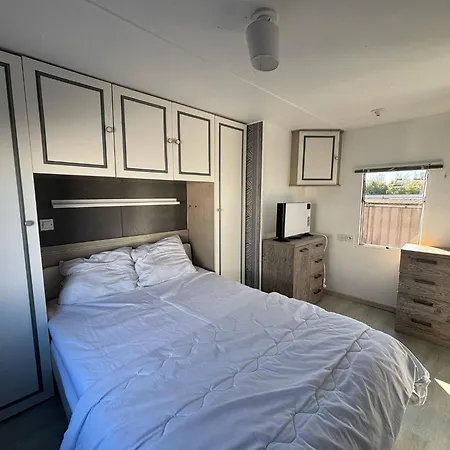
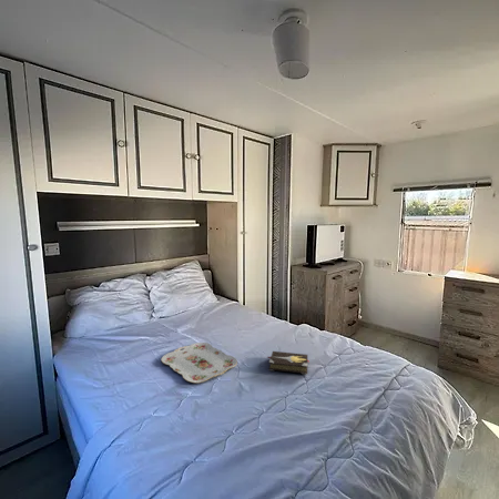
+ hardback book [266,350,310,376]
+ serving tray [161,342,238,384]
